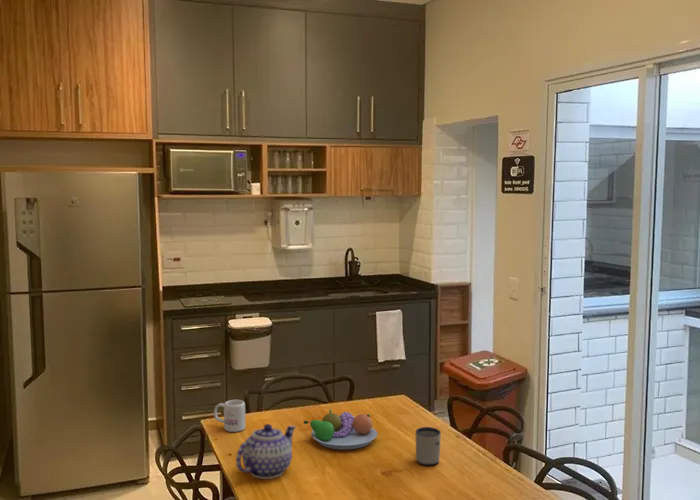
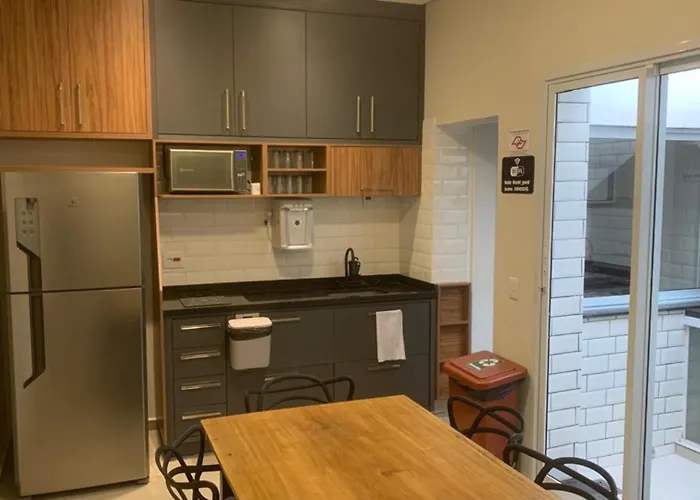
- mug [213,399,246,433]
- fruit bowl [303,408,378,451]
- teapot [235,423,297,480]
- mug [415,426,442,466]
